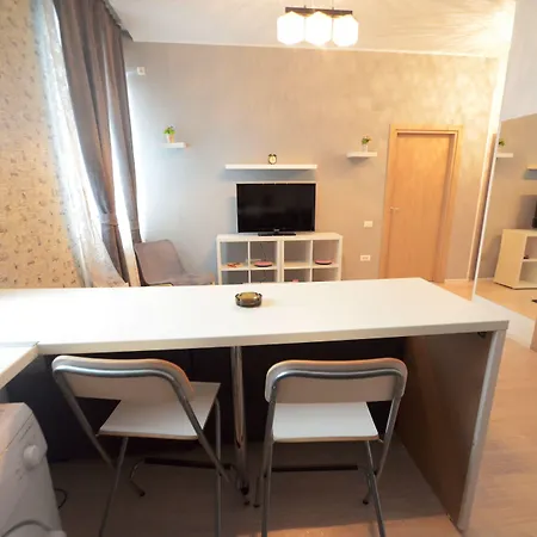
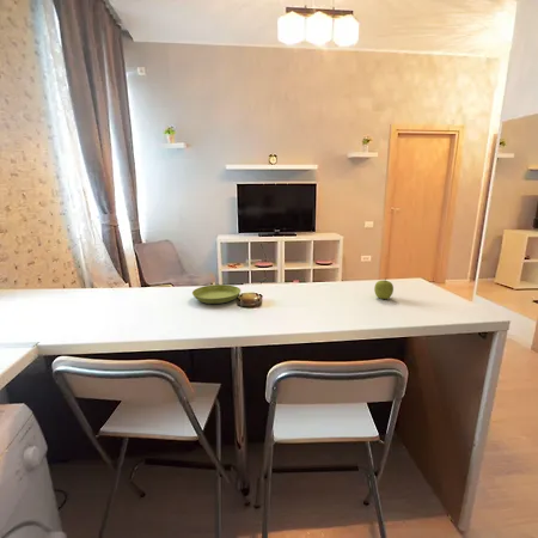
+ saucer [191,283,242,305]
+ fruit [373,277,395,300]
